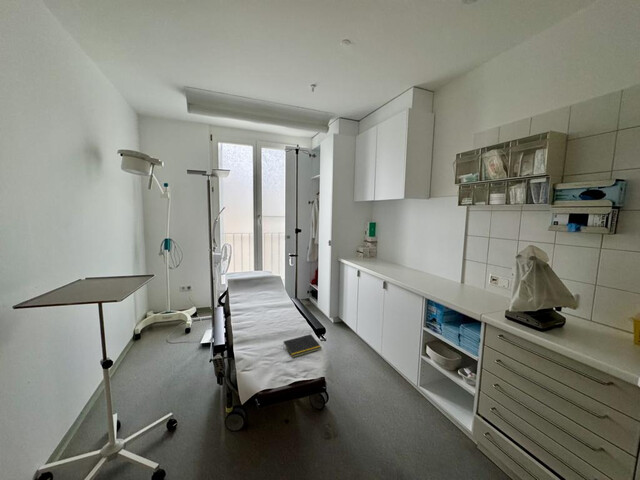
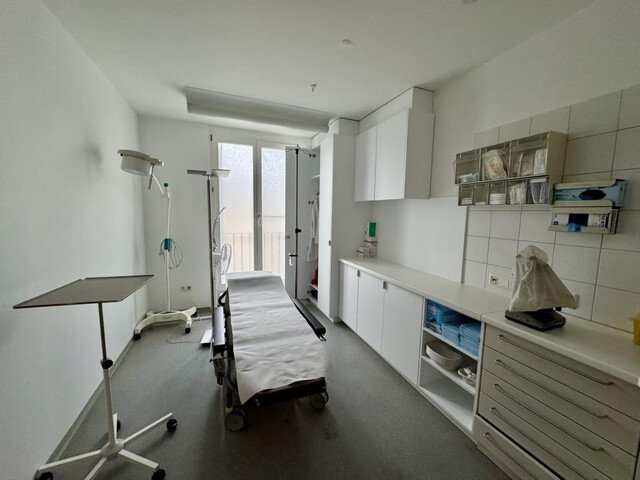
- notepad [282,333,323,358]
